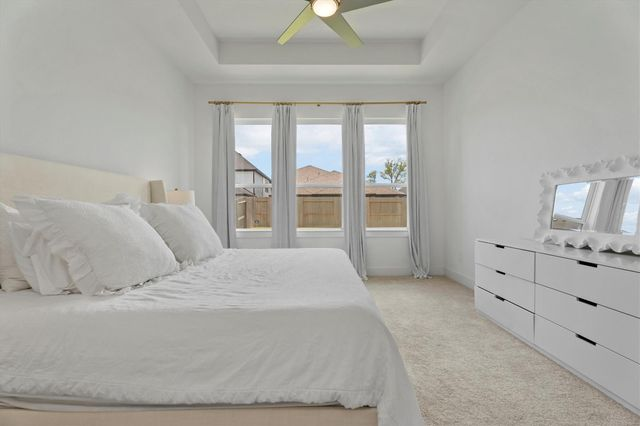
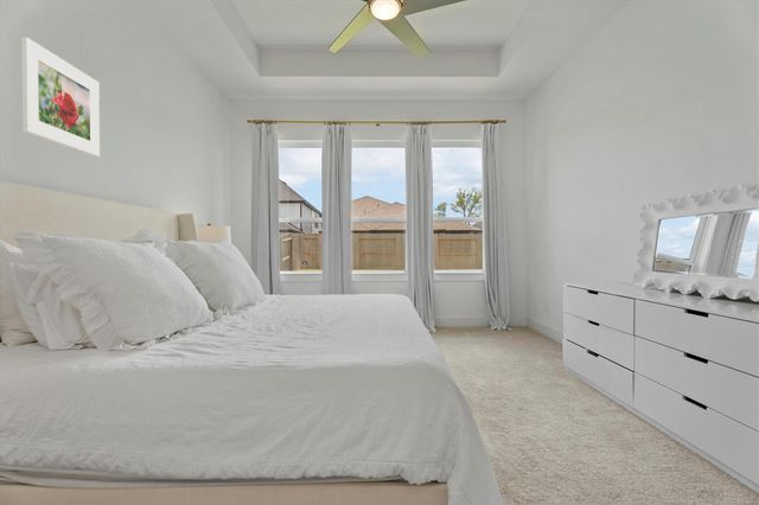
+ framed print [20,36,101,158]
